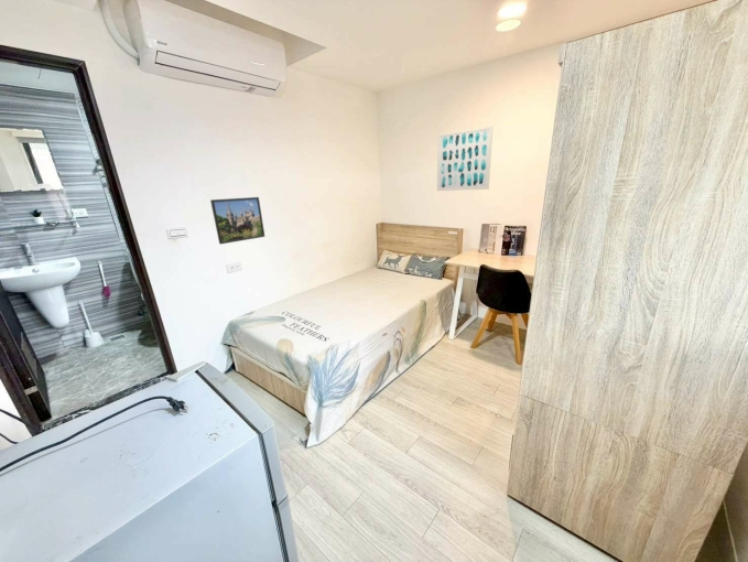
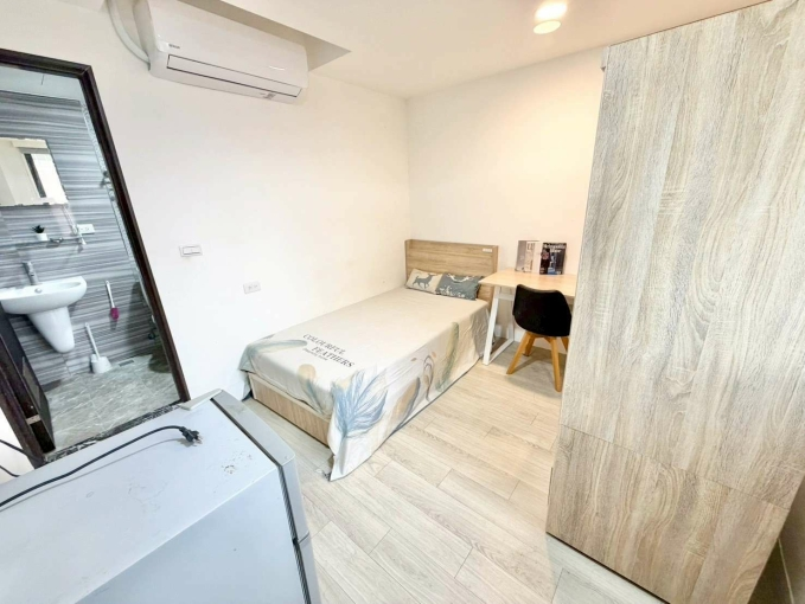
- wall art [436,125,494,192]
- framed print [209,196,265,246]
